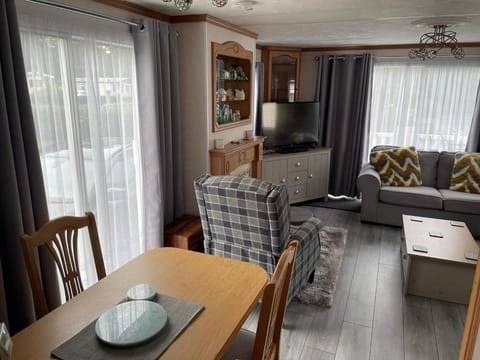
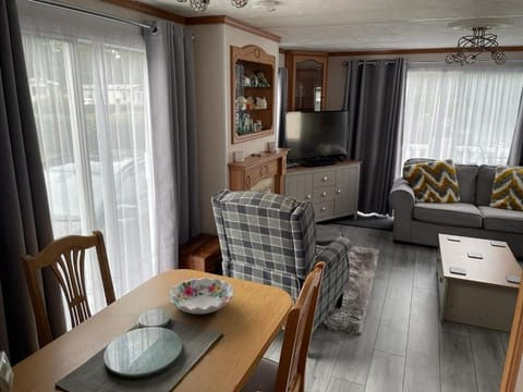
+ decorative bowl [167,277,235,315]
